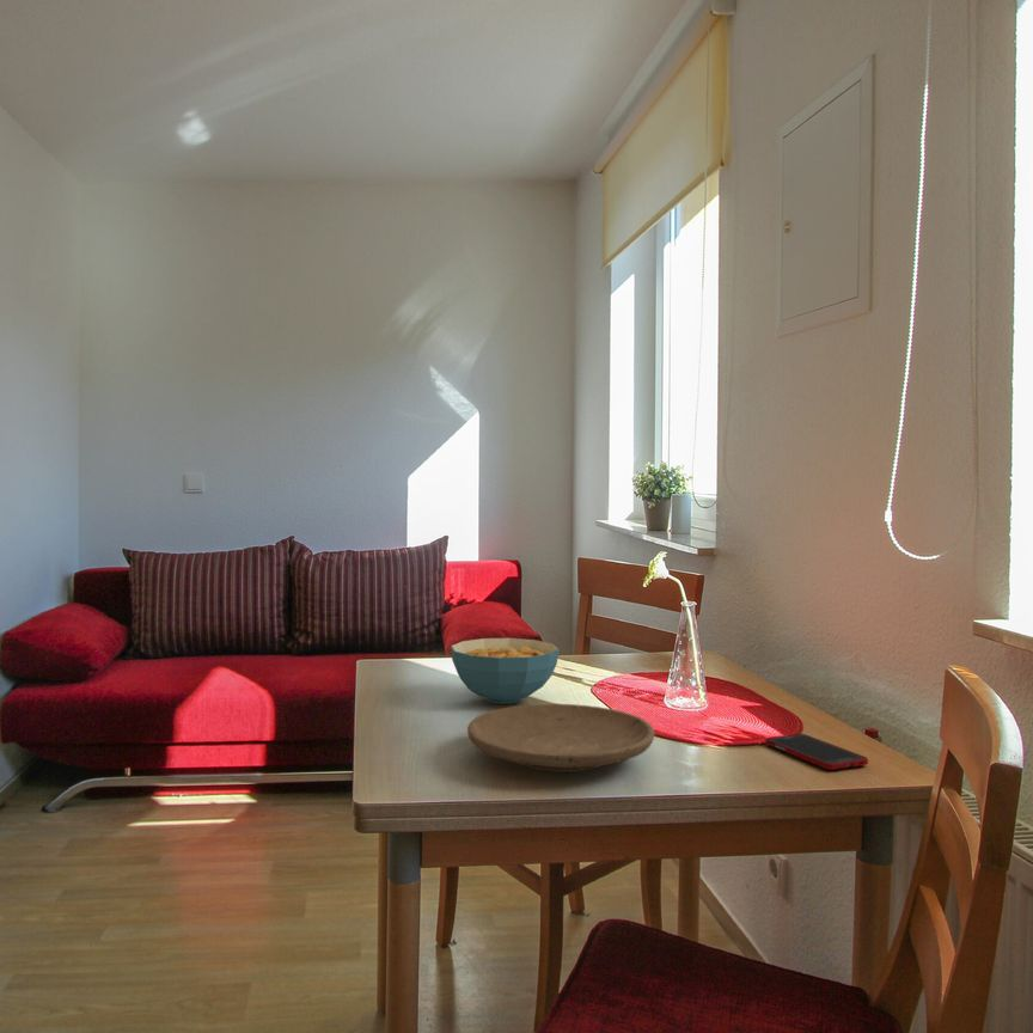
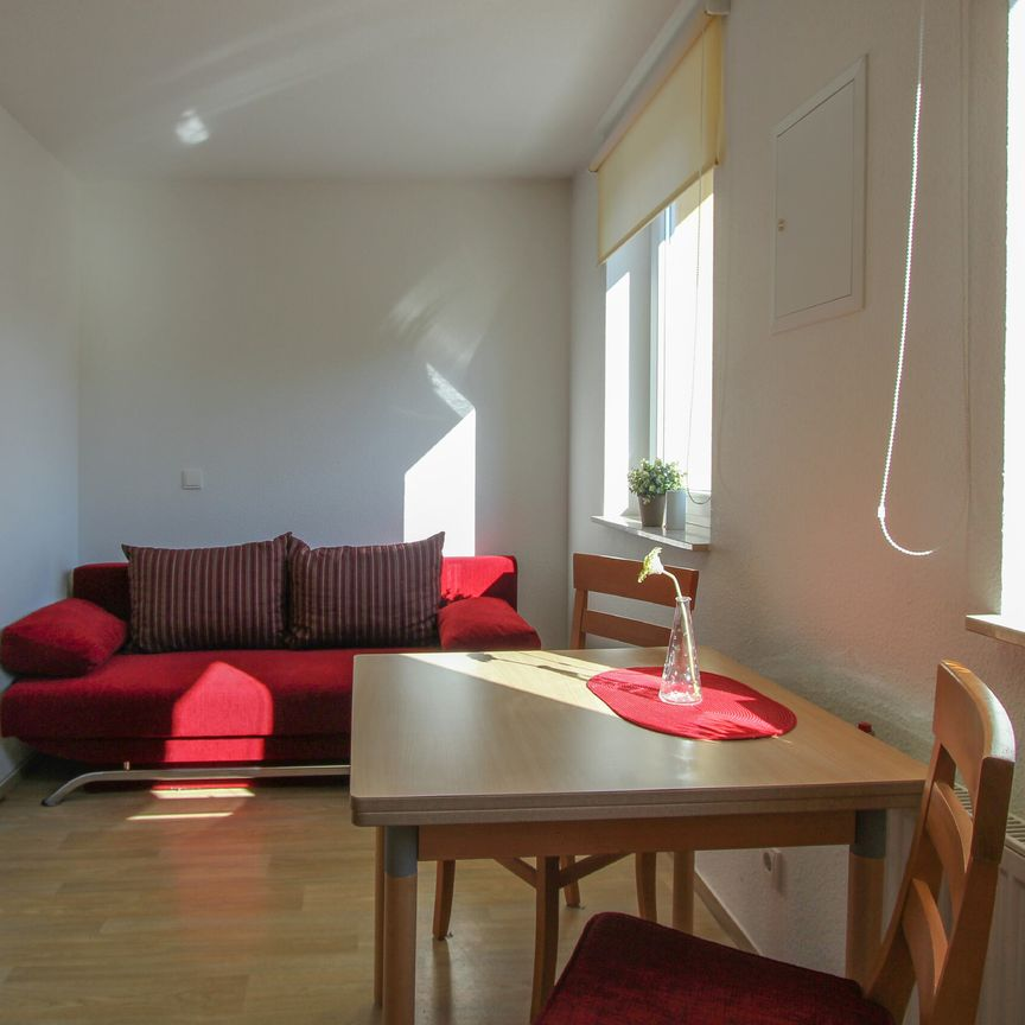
- cereal bowl [450,637,561,705]
- cell phone [764,733,869,771]
- plate [466,703,656,774]
